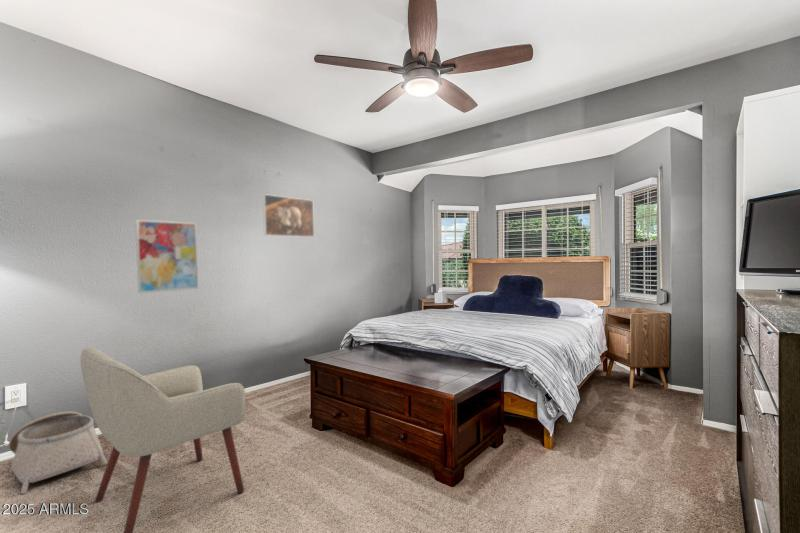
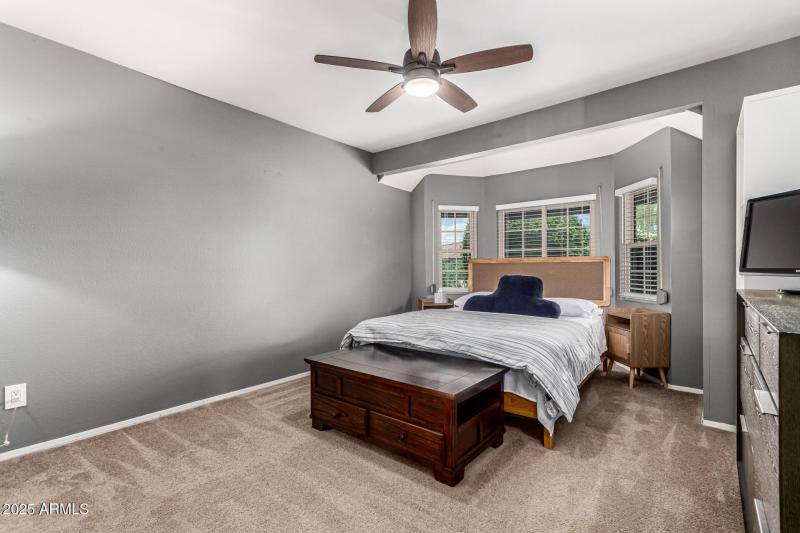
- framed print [262,193,315,238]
- wall art [134,218,199,294]
- basket [8,410,108,495]
- chair [79,347,246,533]
